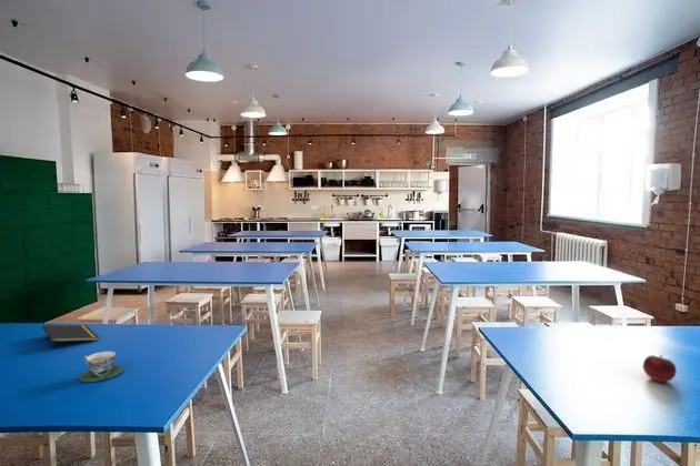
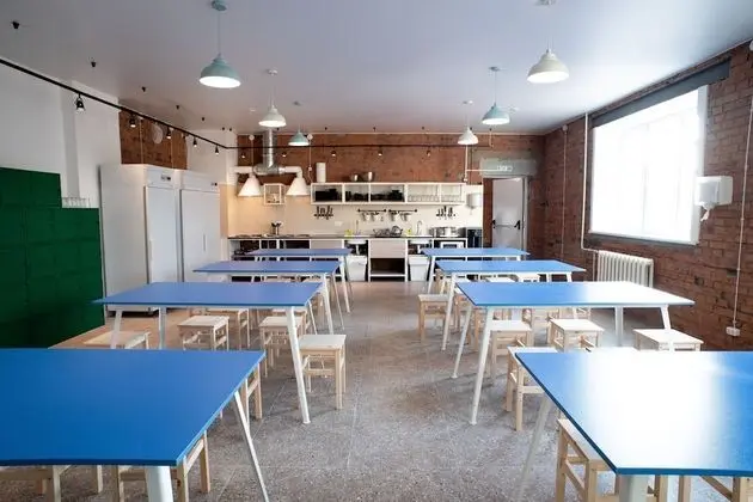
- fruit [642,354,678,383]
- notepad [41,324,100,351]
- teacup [78,351,124,383]
